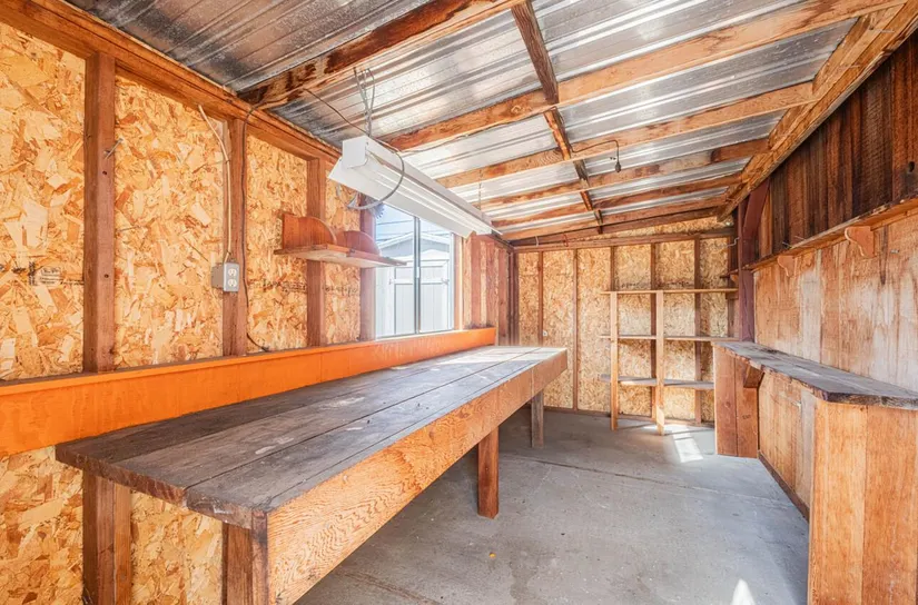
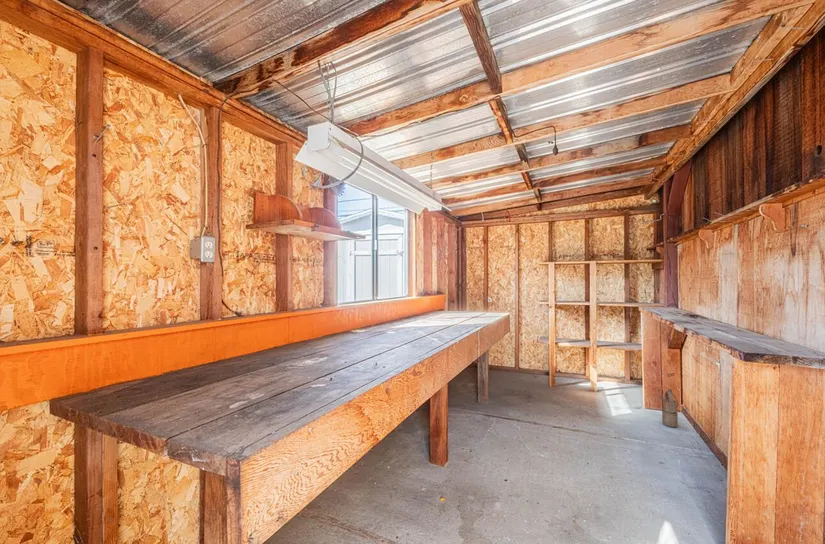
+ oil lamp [659,388,689,428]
